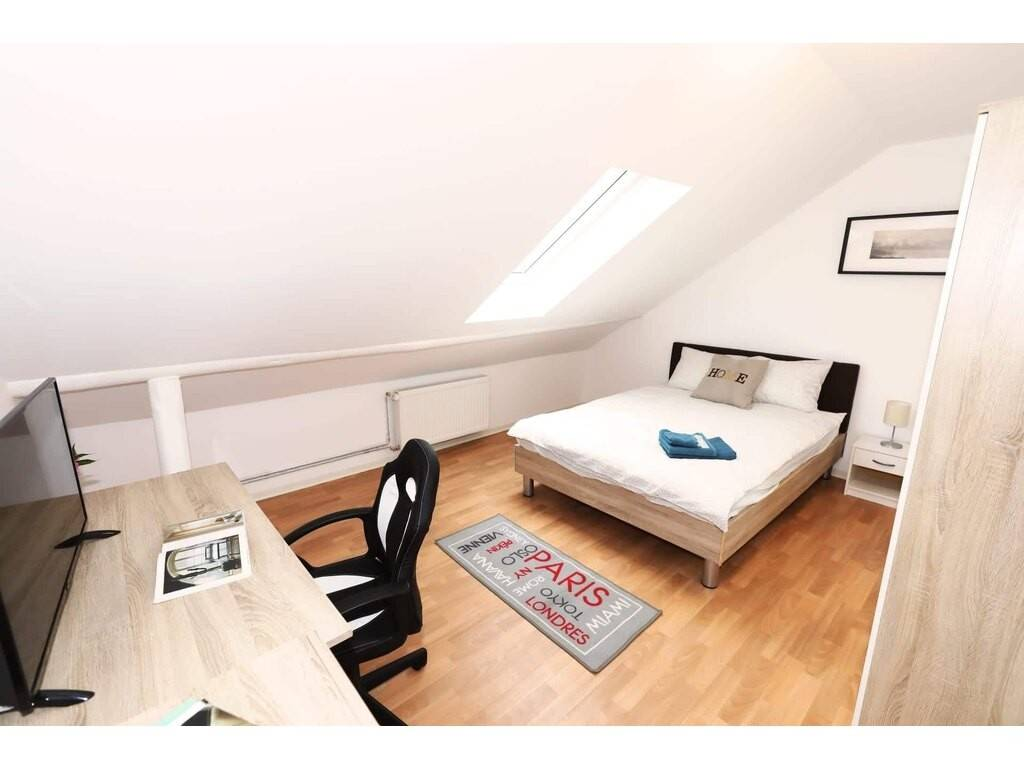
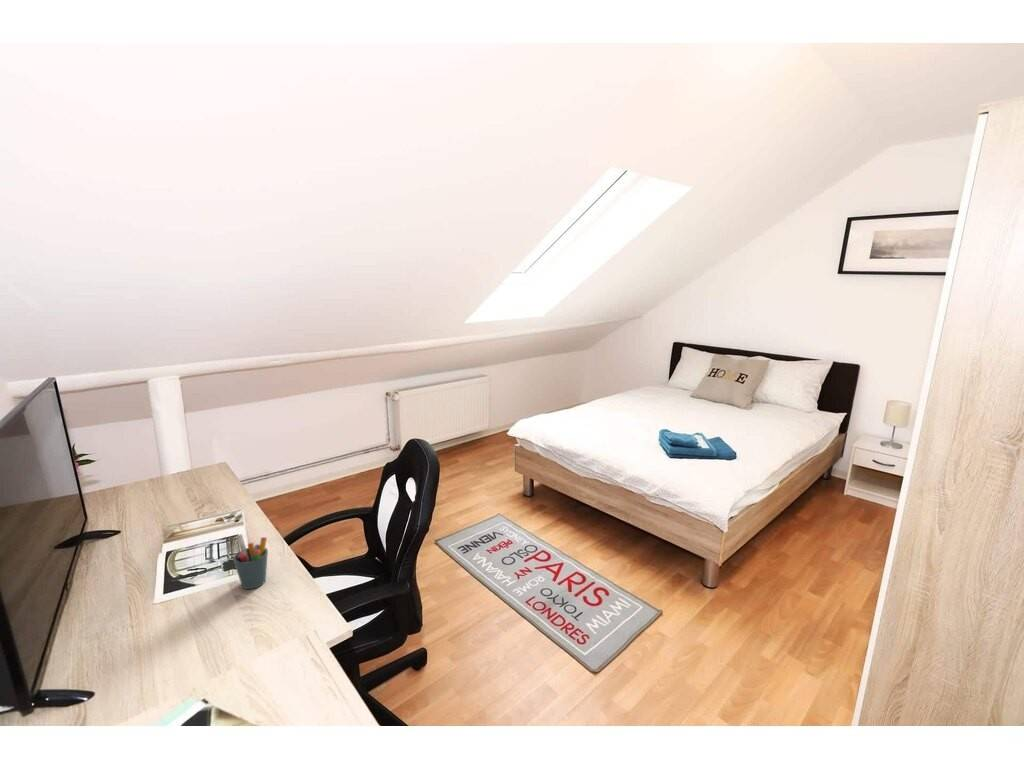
+ pen holder [232,533,269,590]
